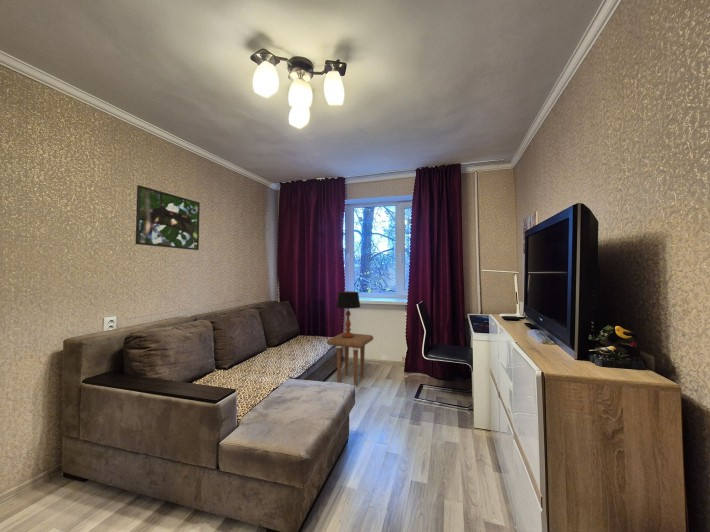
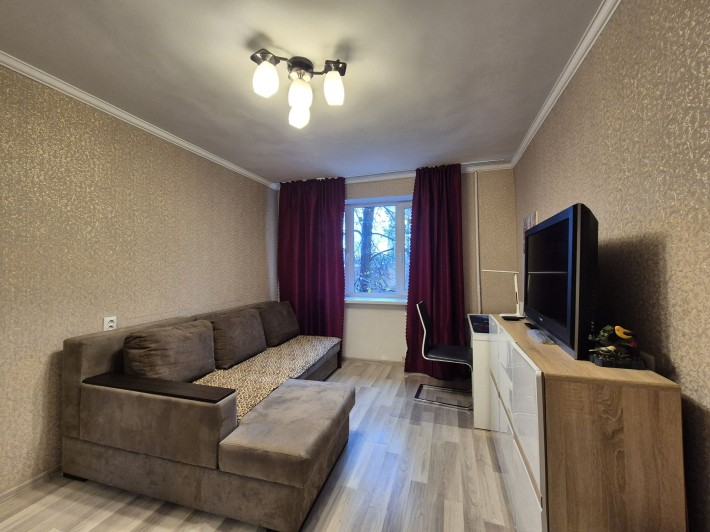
- side table [326,332,374,387]
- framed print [135,184,201,251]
- table lamp [335,290,361,338]
